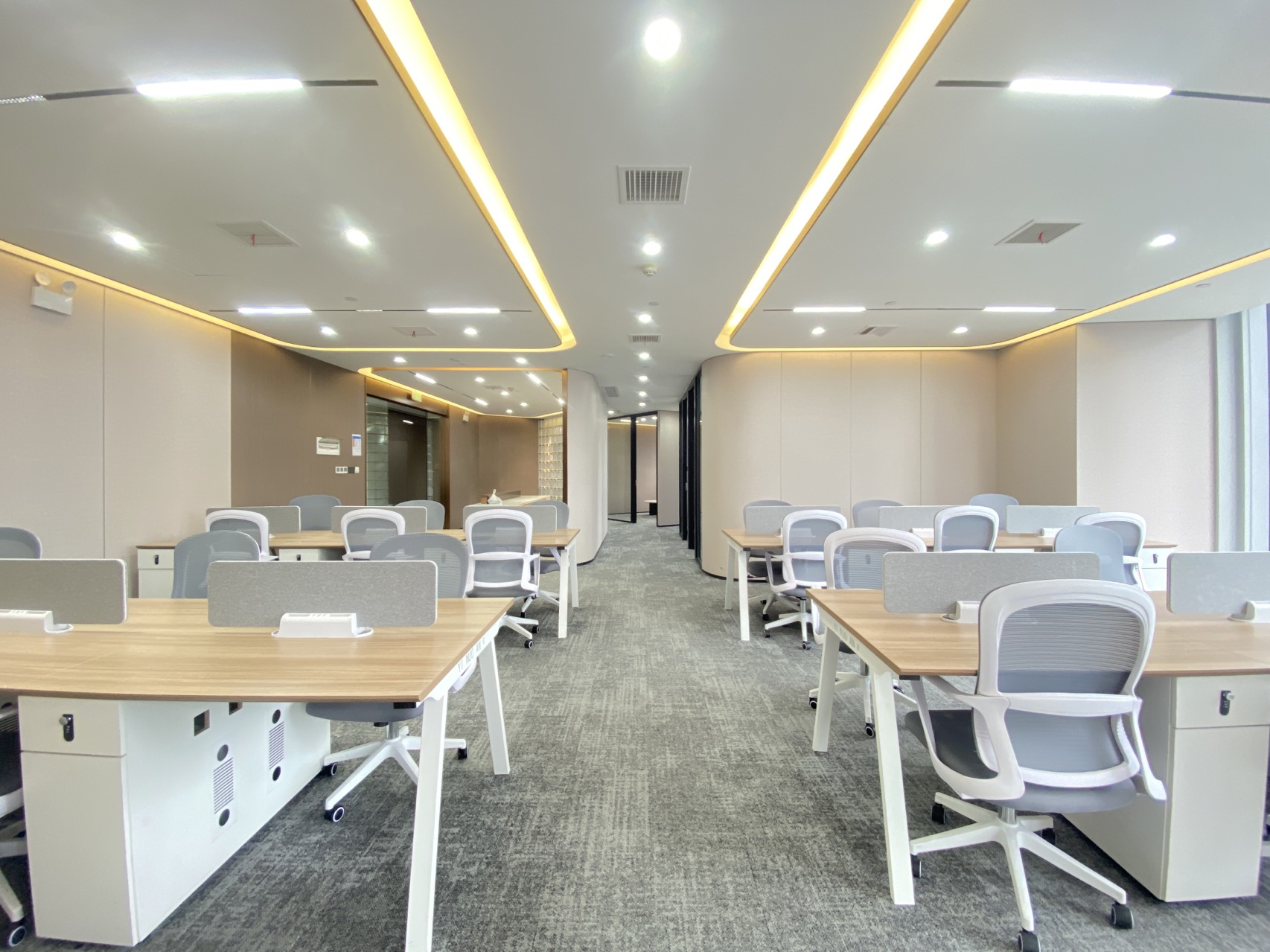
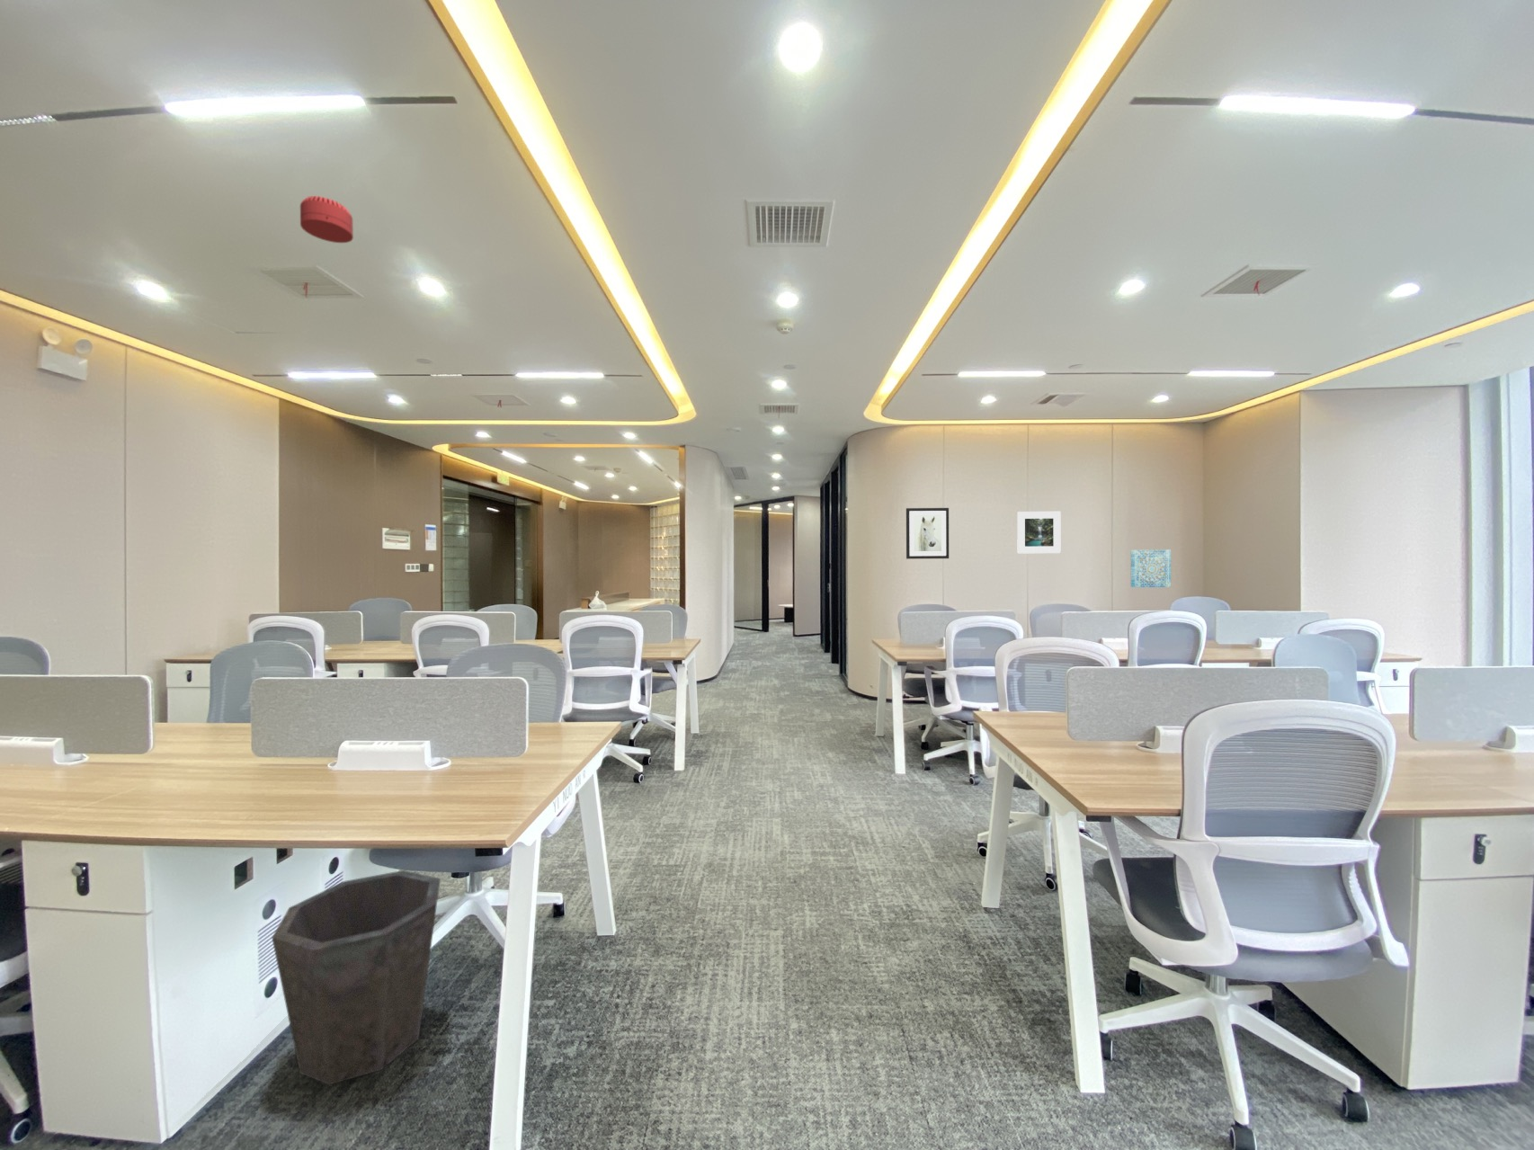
+ wall art [1131,548,1172,588]
+ smoke detector [300,196,354,244]
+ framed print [1016,511,1062,554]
+ wall art [906,507,949,561]
+ waste bin [271,870,442,1086]
